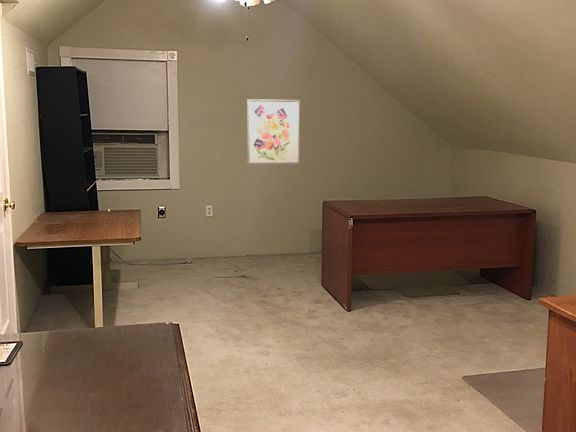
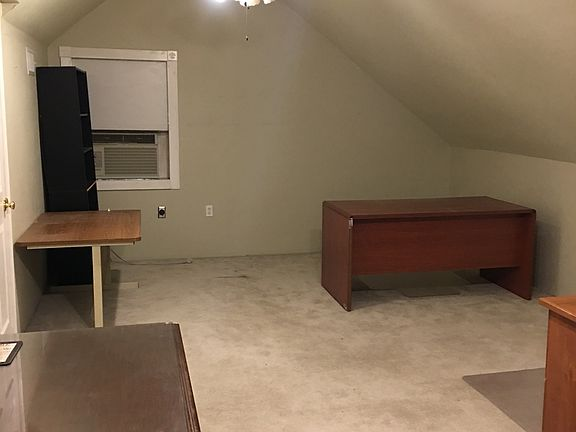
- wall art [246,98,301,166]
